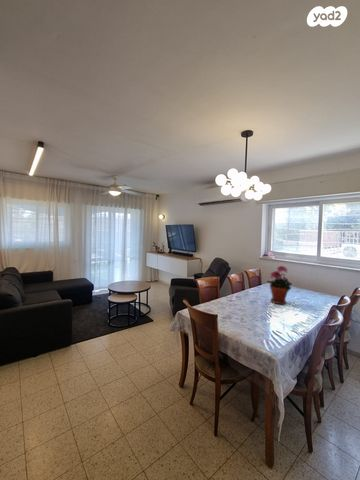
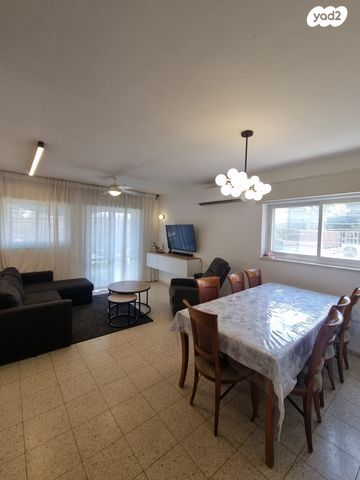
- potted plant [266,265,293,305]
